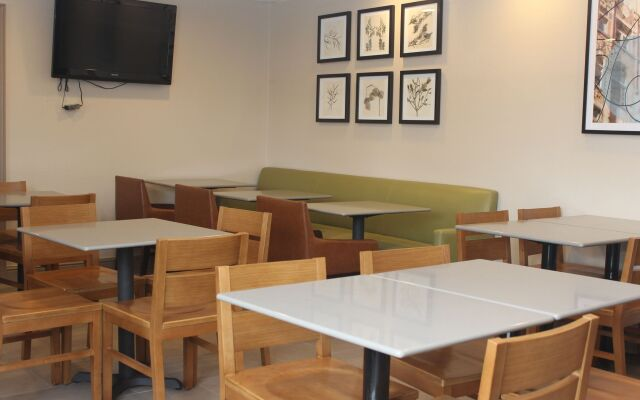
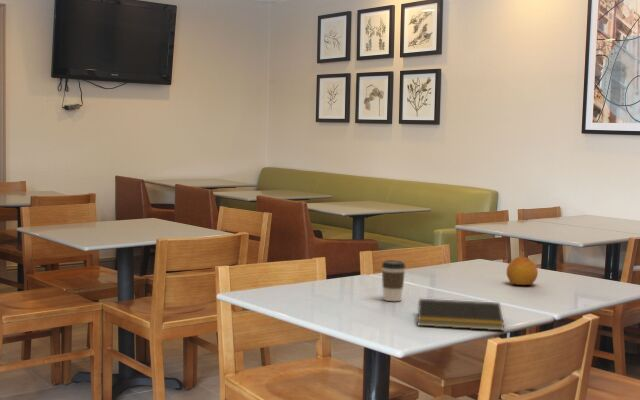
+ notepad [415,298,505,331]
+ fruit [505,256,539,286]
+ coffee cup [381,259,407,302]
